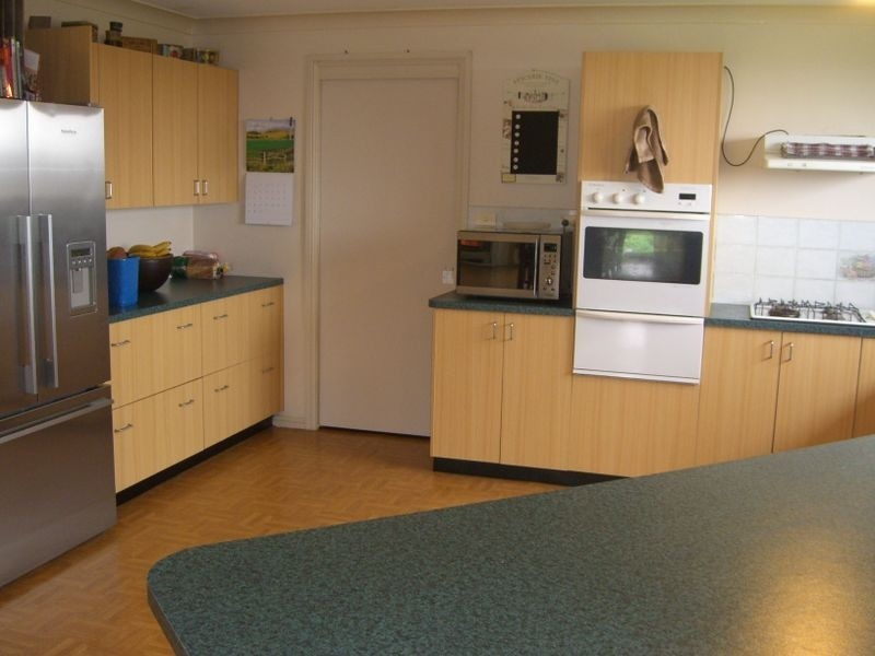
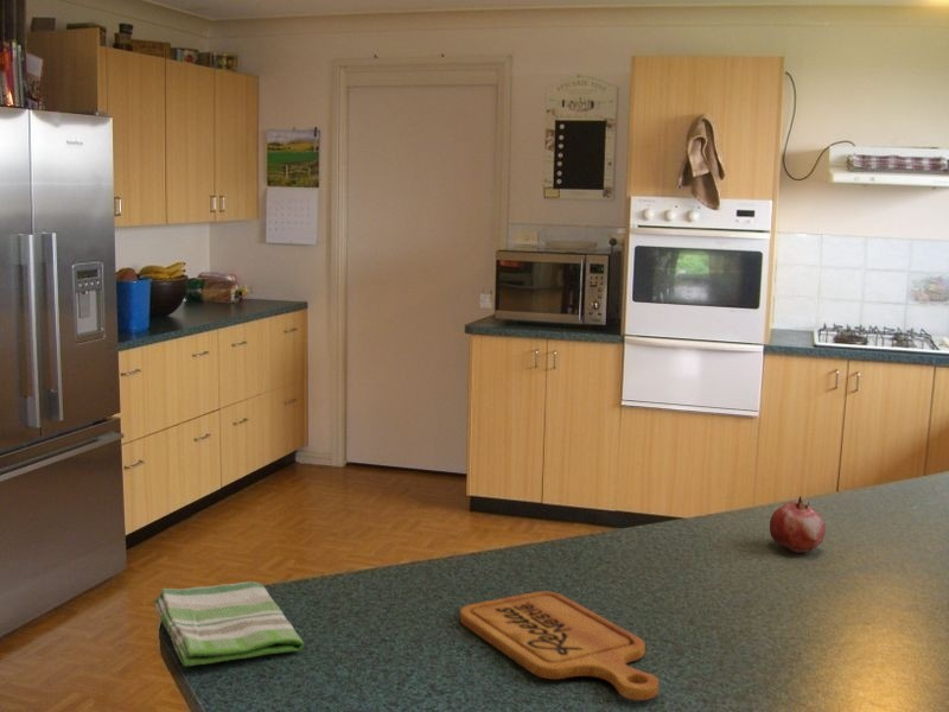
+ cutting board [459,590,661,701]
+ dish towel [153,580,305,667]
+ fruit [769,495,827,554]
